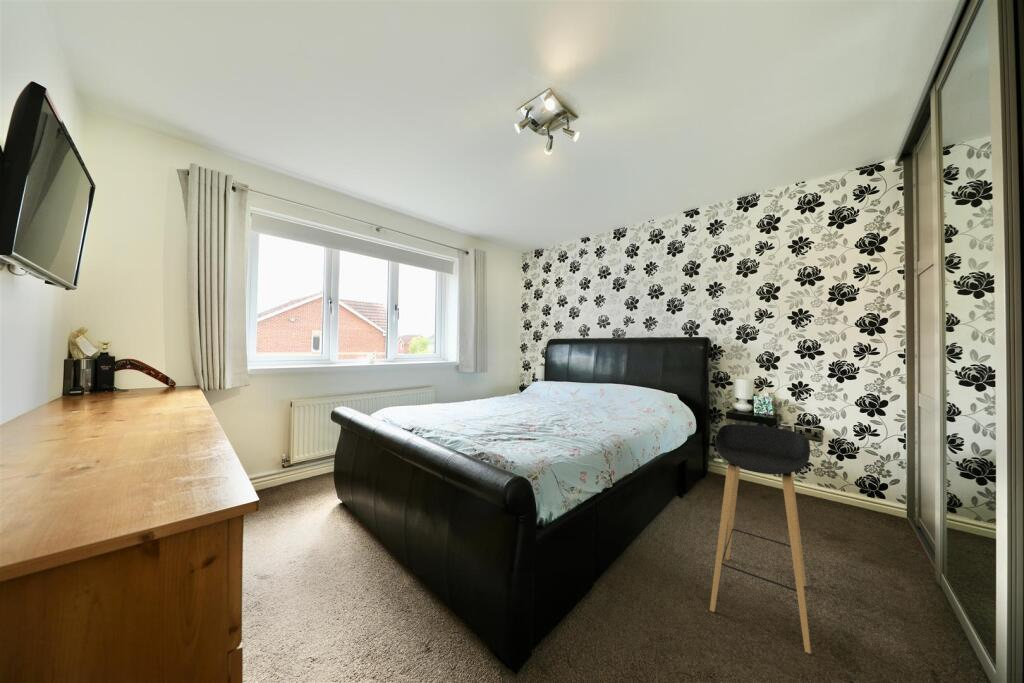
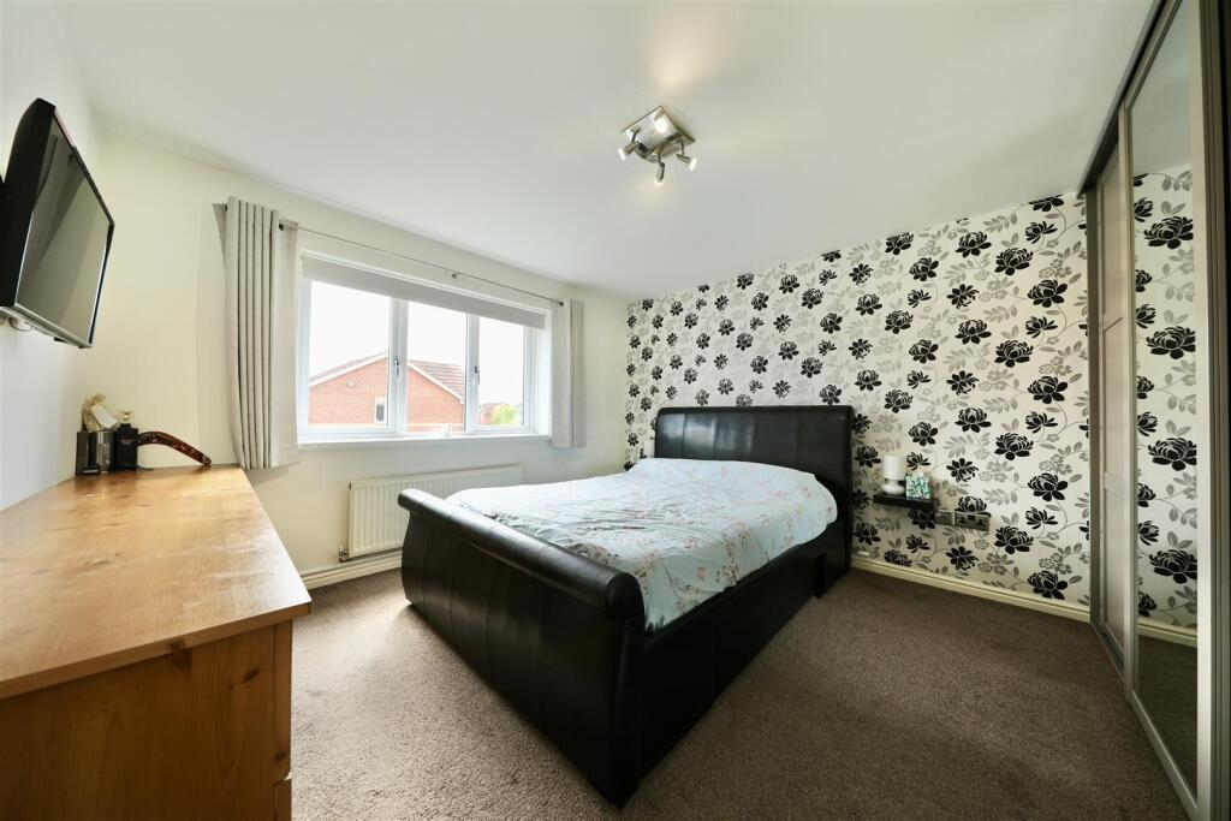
- stool [709,423,812,655]
